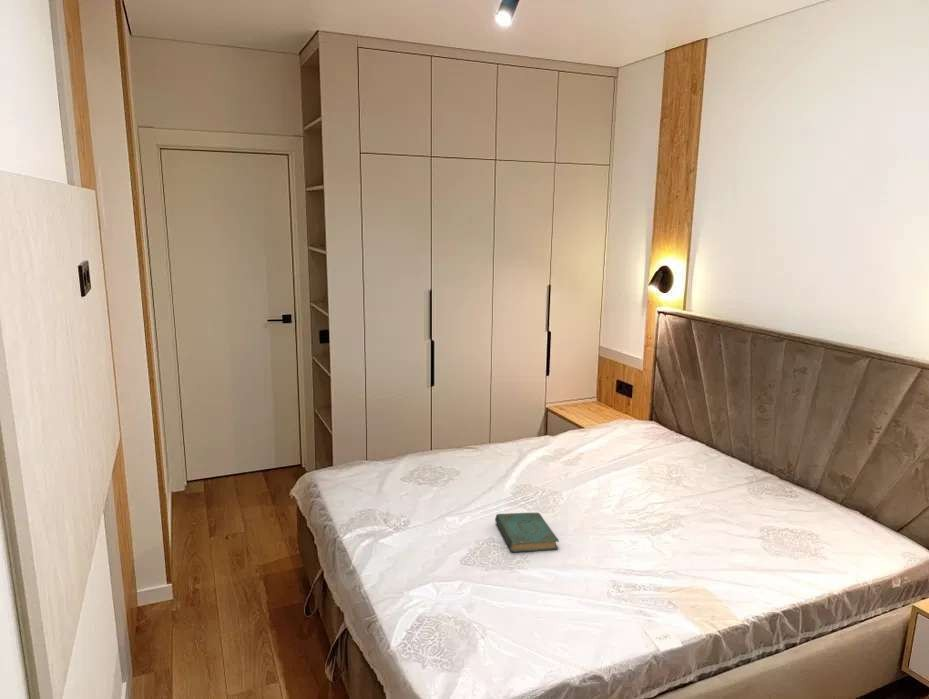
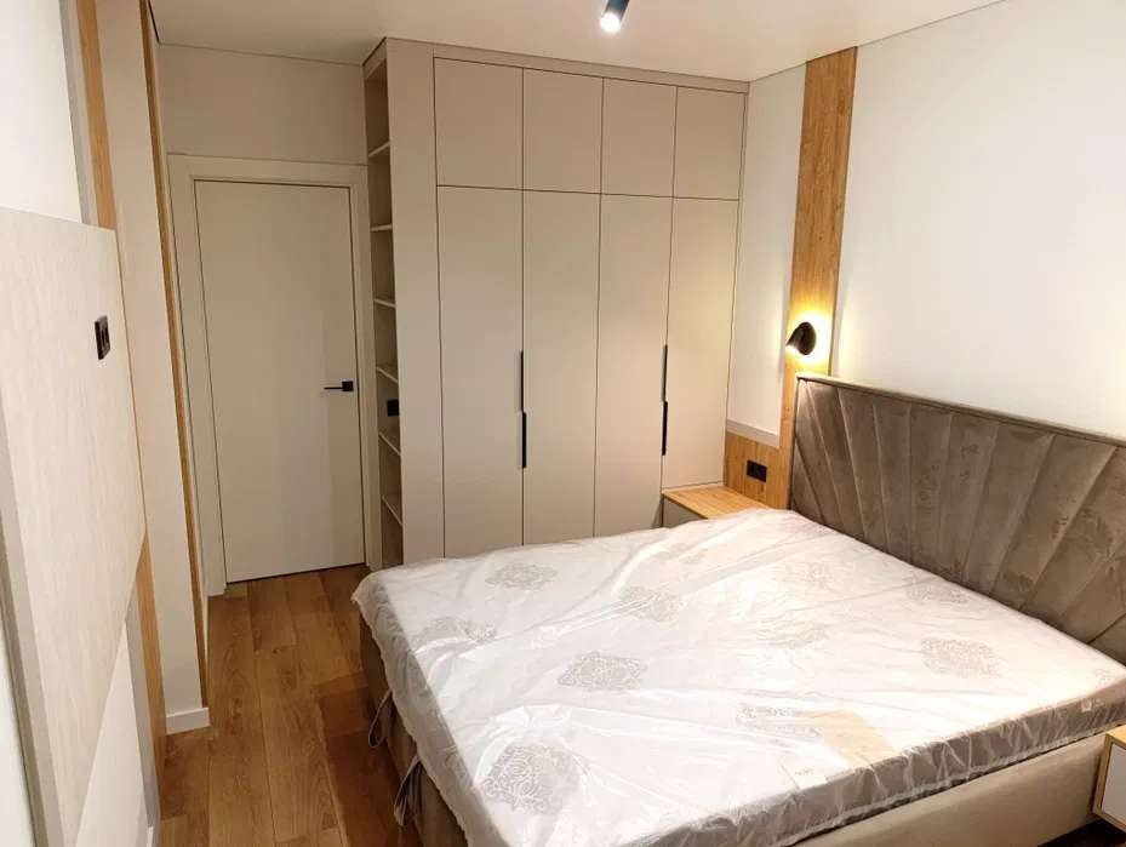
- book [494,512,560,553]
